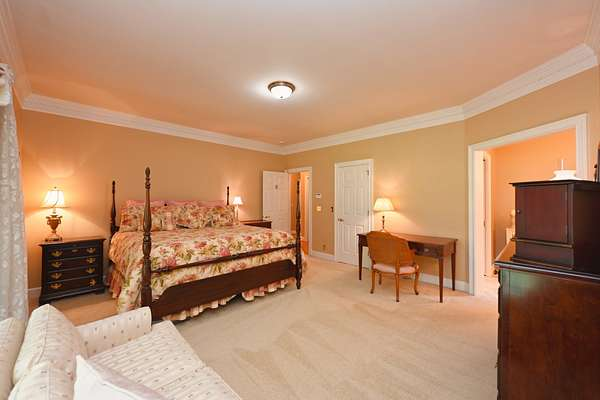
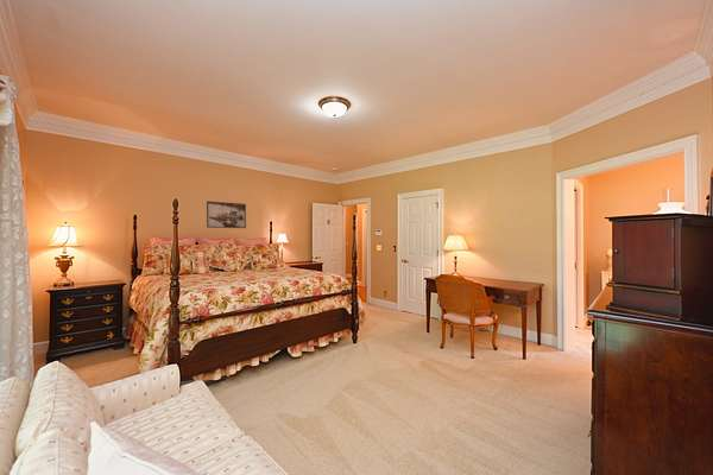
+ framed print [206,200,247,229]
